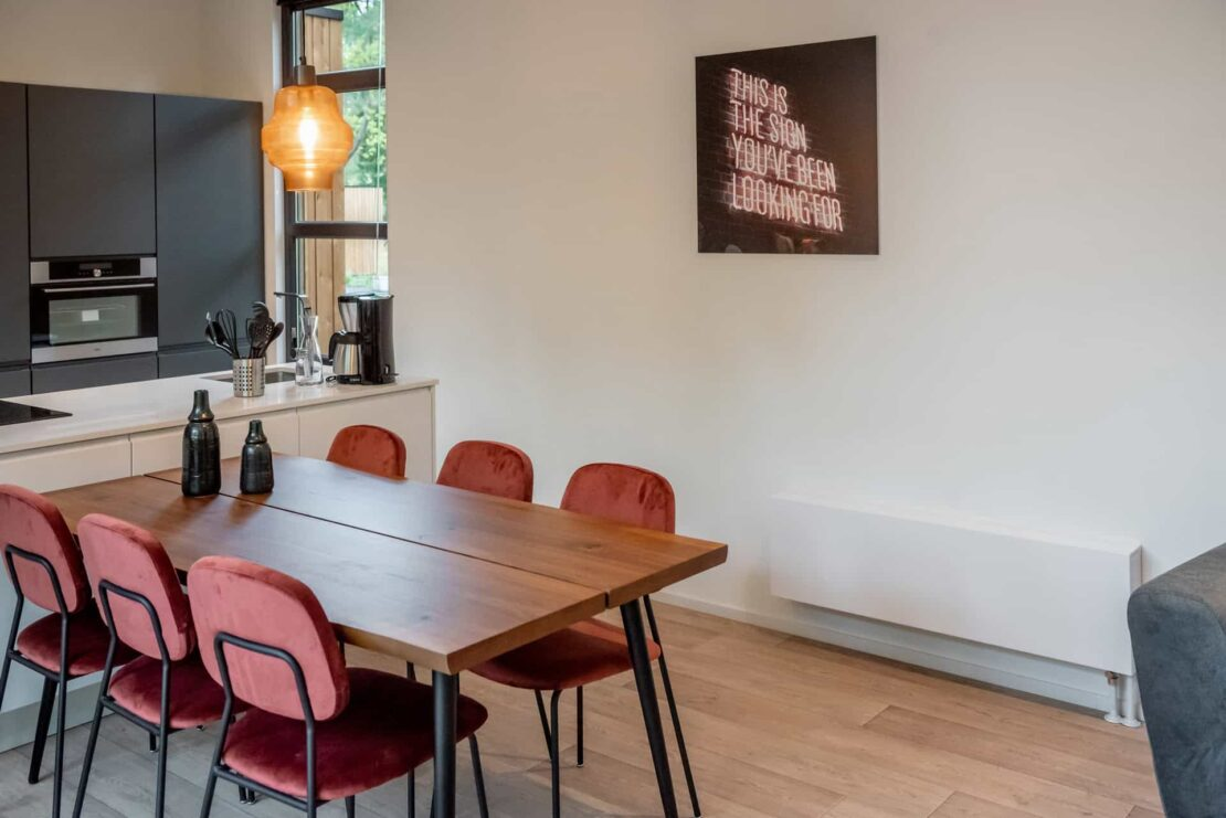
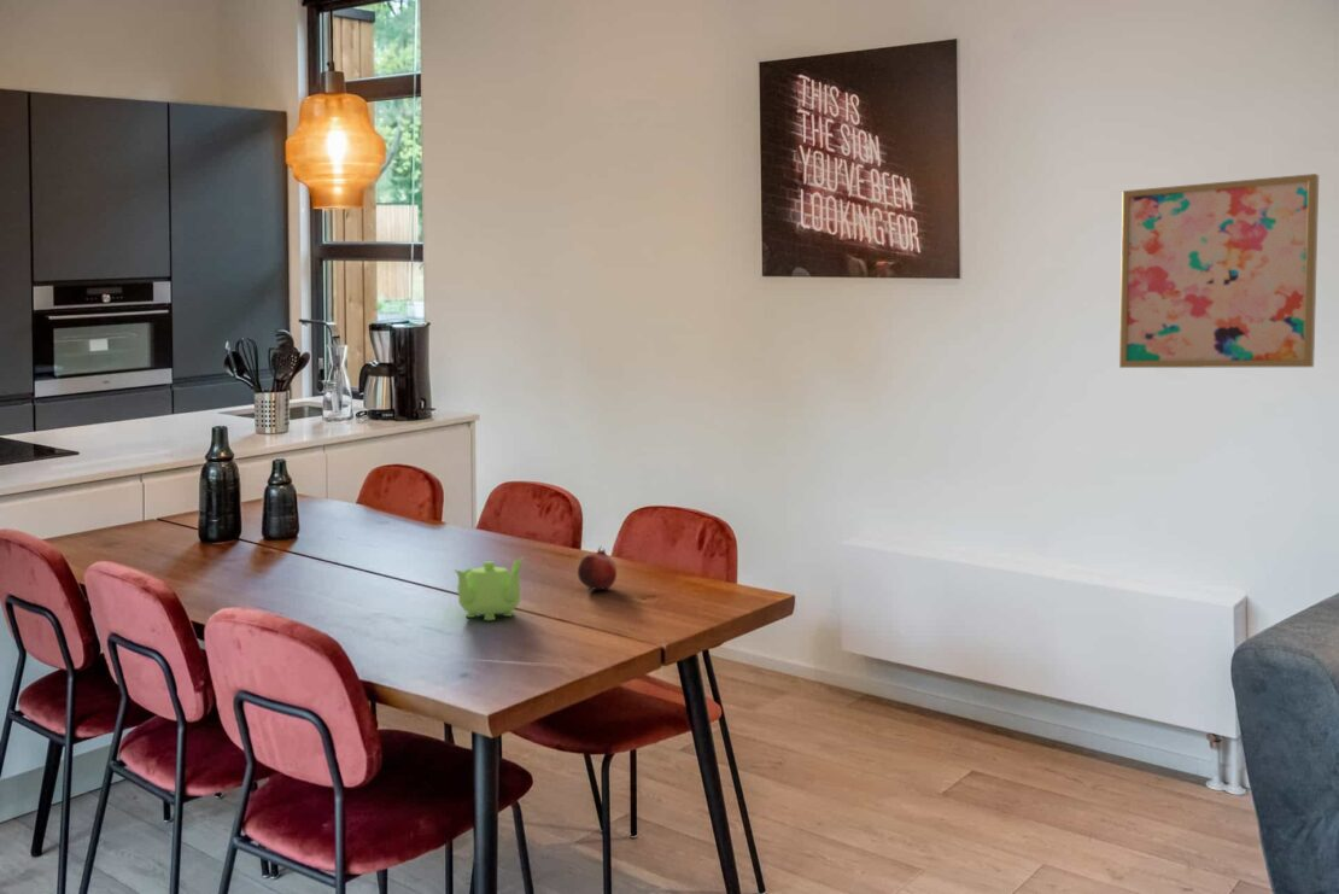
+ wall art [1118,173,1320,369]
+ fruit [577,545,618,592]
+ teapot [452,556,525,621]
